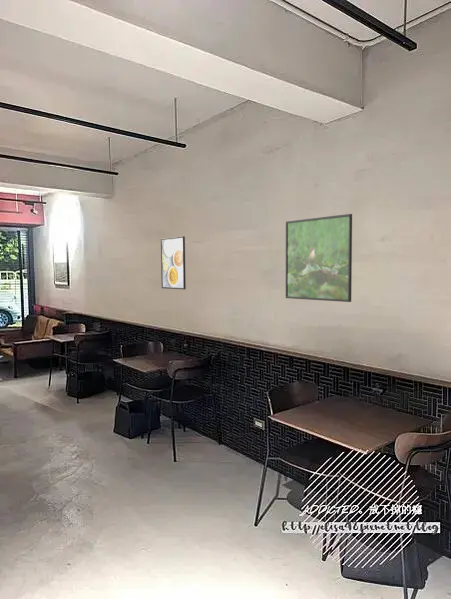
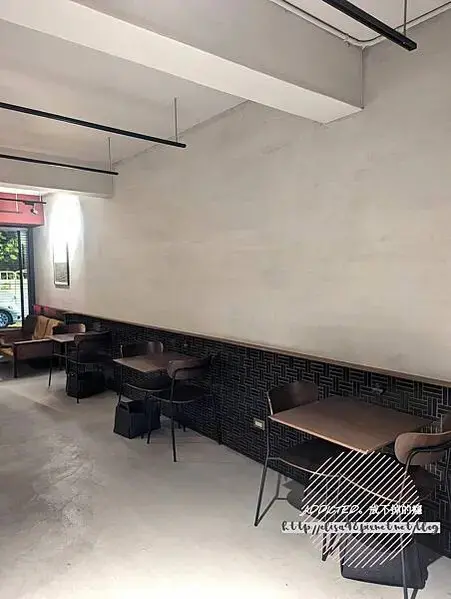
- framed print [160,235,187,290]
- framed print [285,213,353,303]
